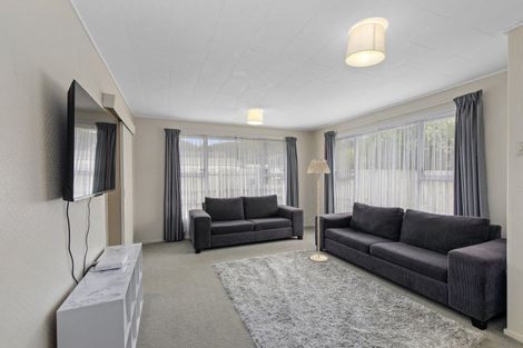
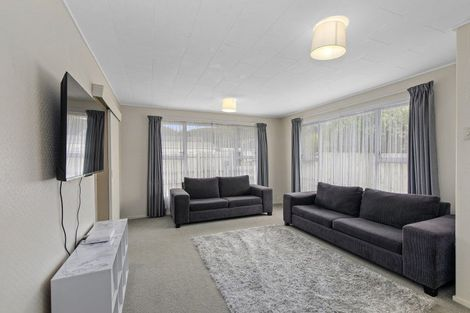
- floor lamp [306,158,332,262]
